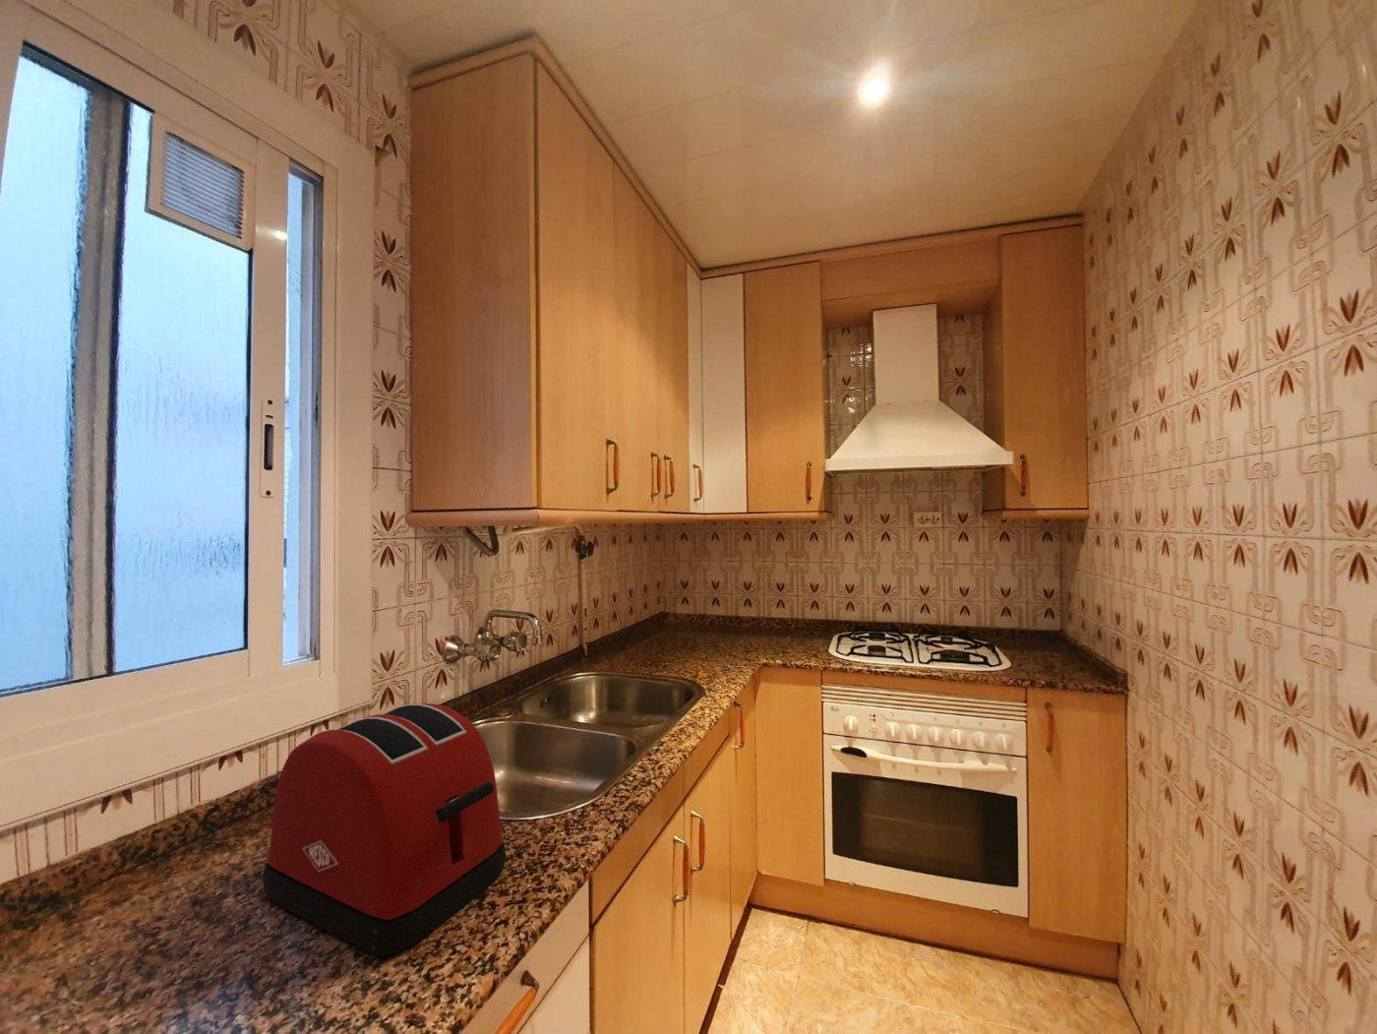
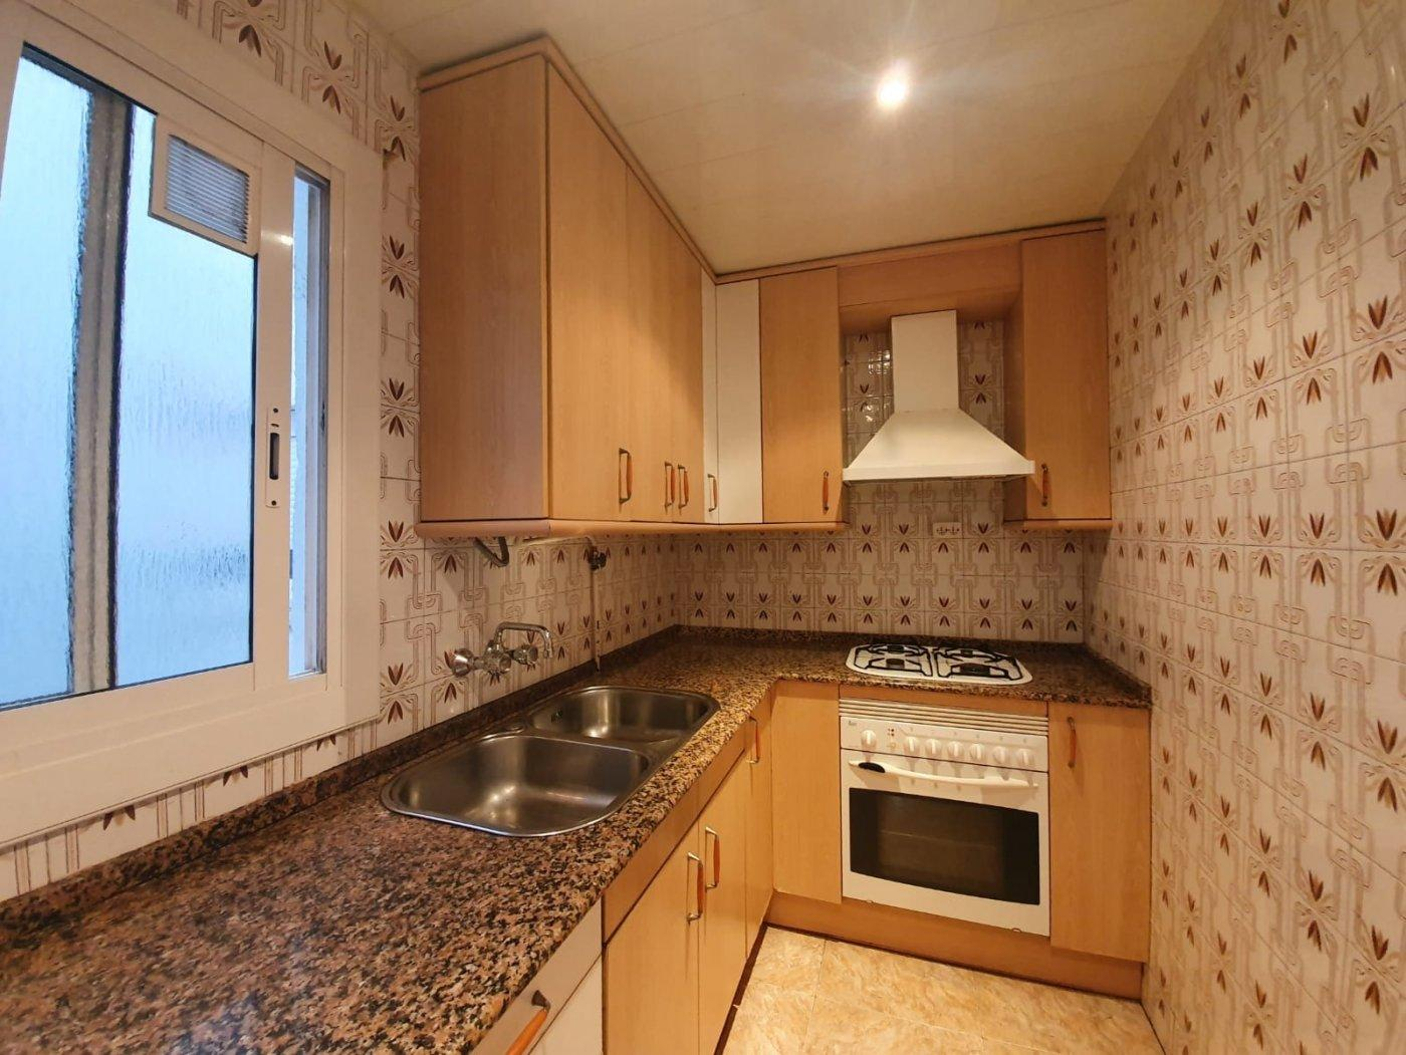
- toaster [262,703,506,957]
